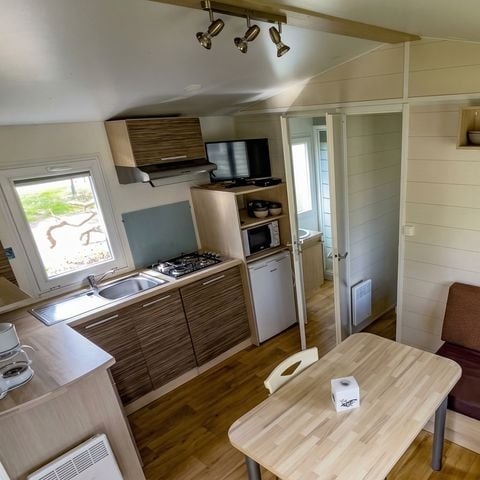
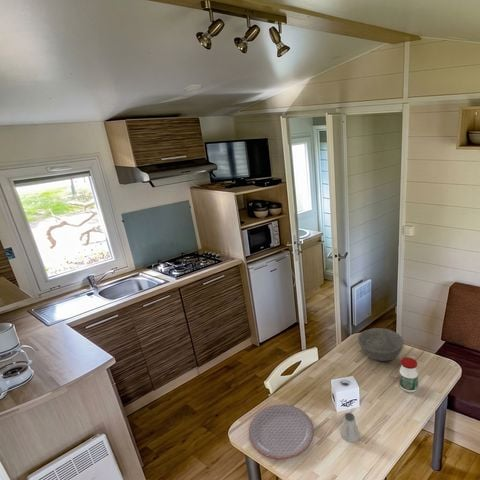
+ bowl [357,327,405,362]
+ saltshaker [341,412,361,443]
+ jar [398,356,419,394]
+ plate [248,404,315,460]
